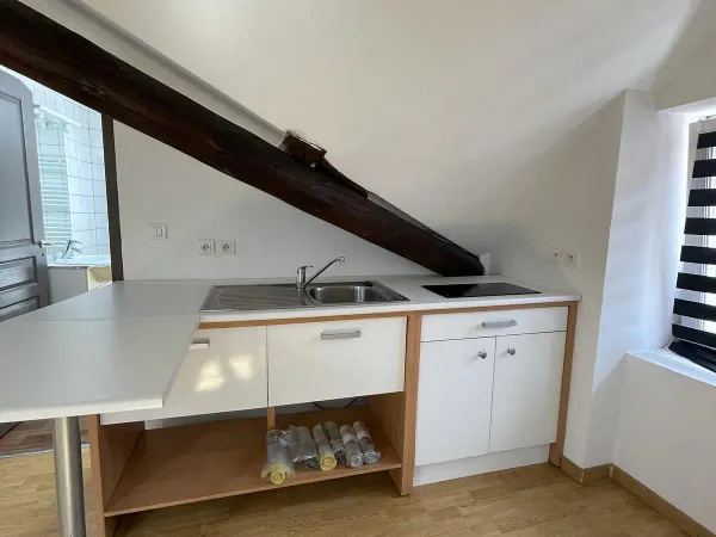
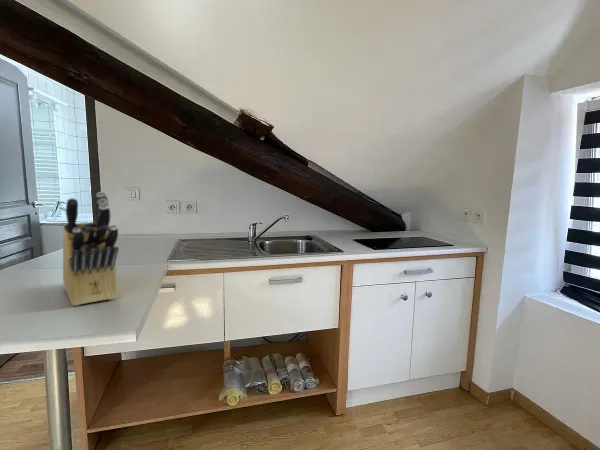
+ knife block [62,191,120,307]
